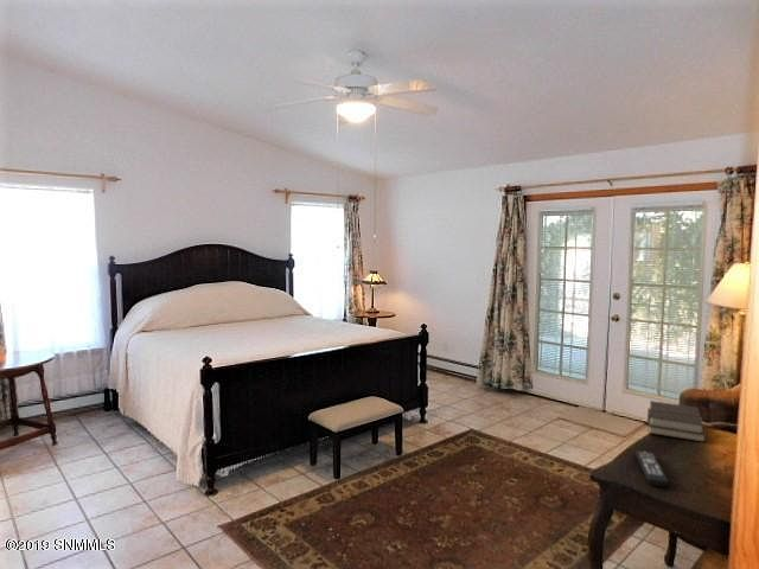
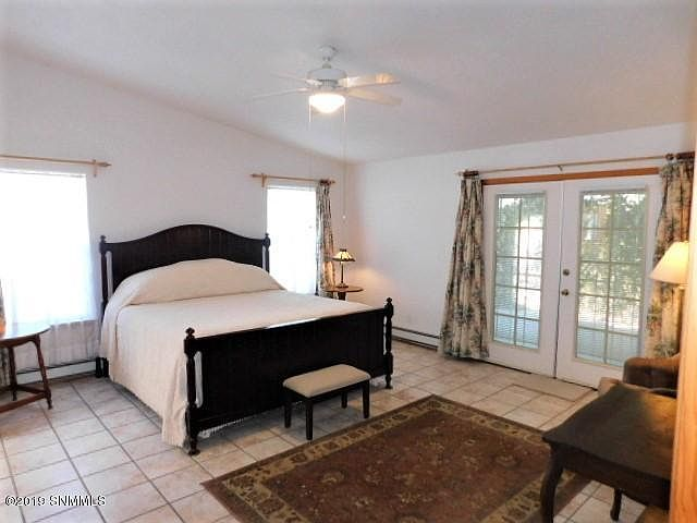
- remote control [634,449,670,487]
- bible [646,399,707,443]
